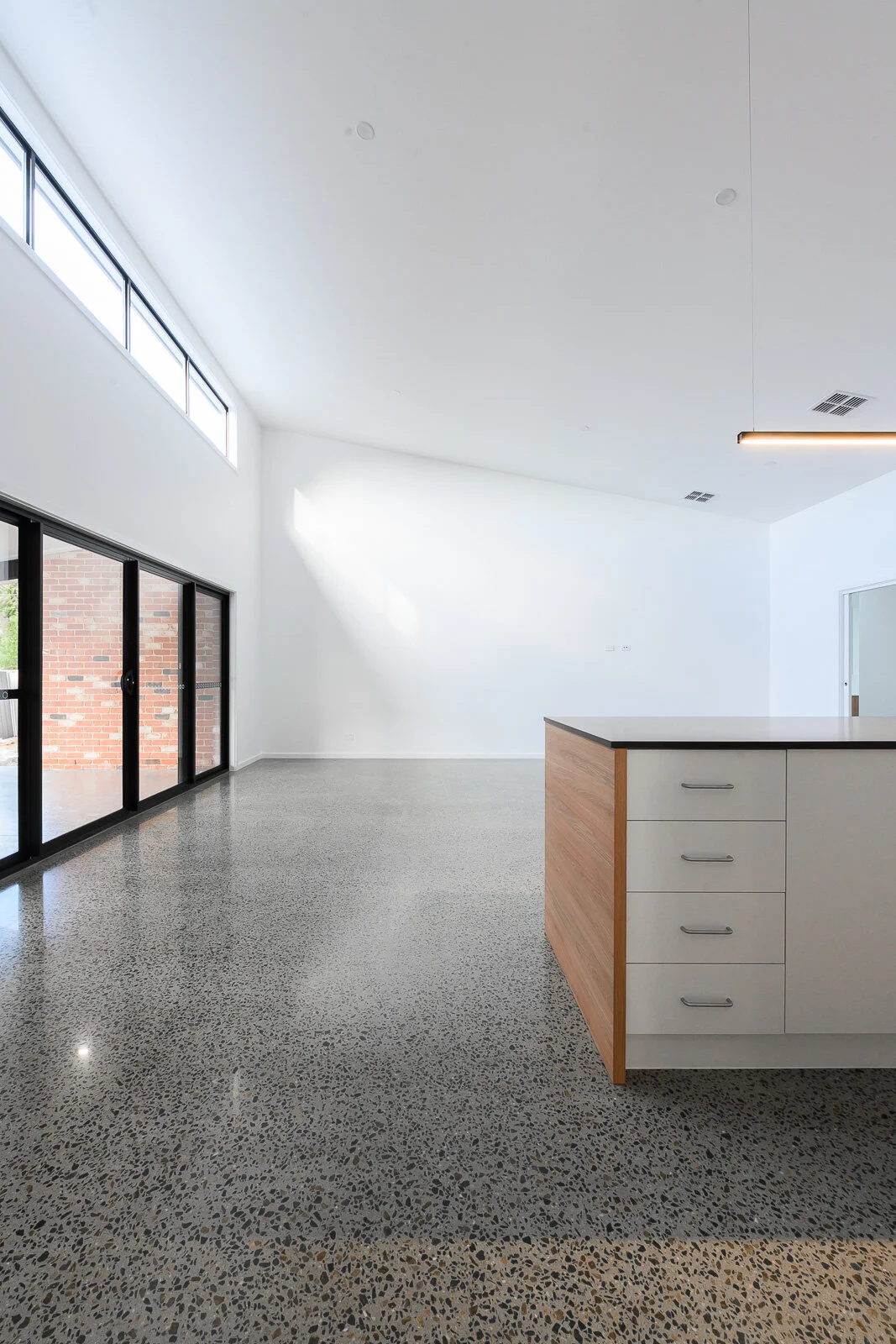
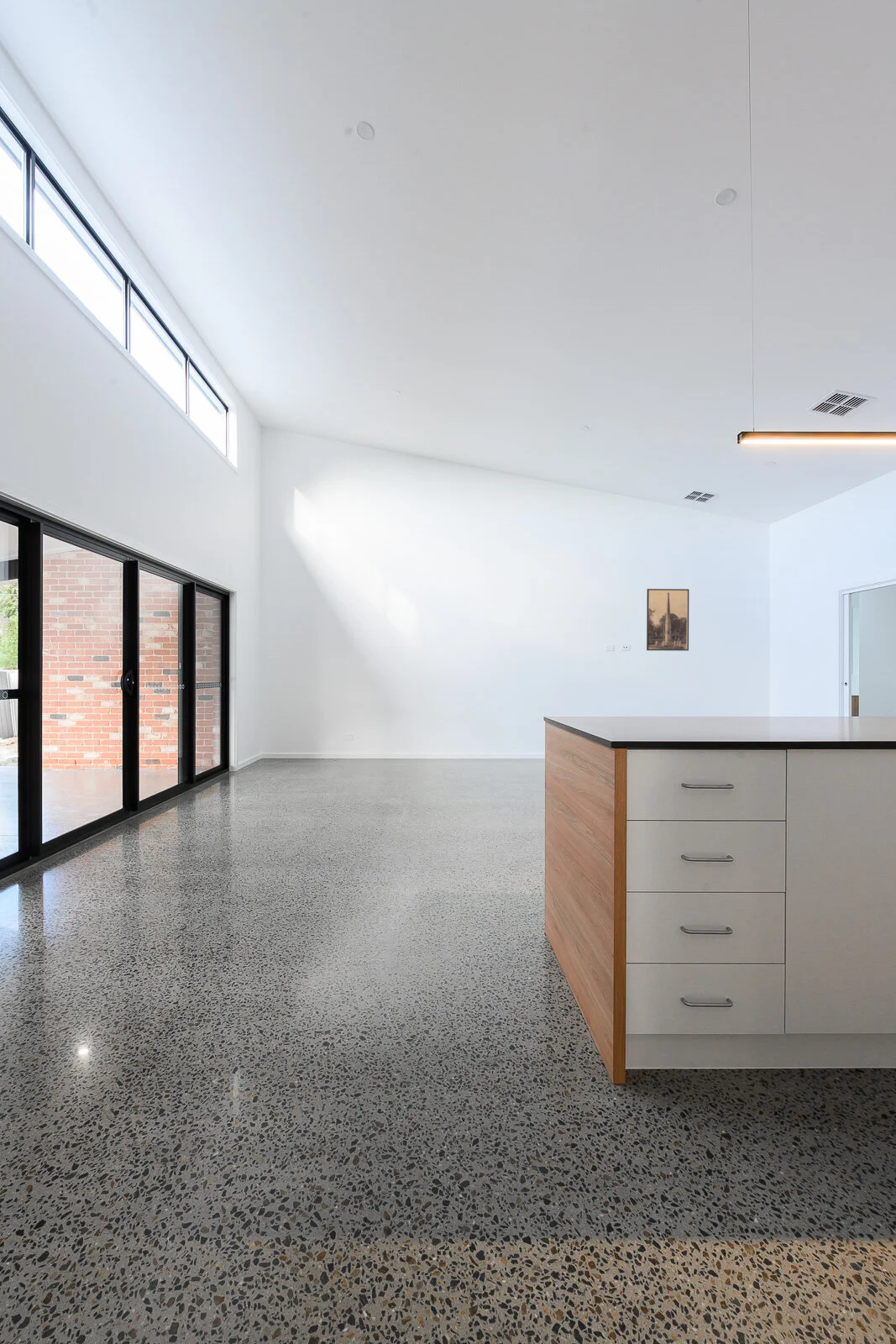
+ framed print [646,588,690,652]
